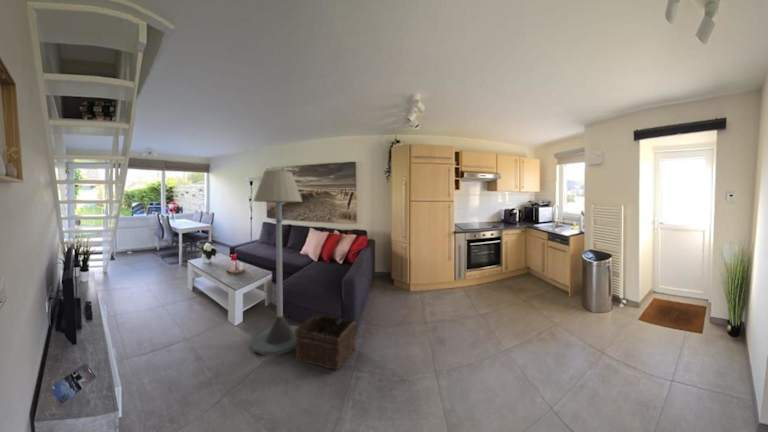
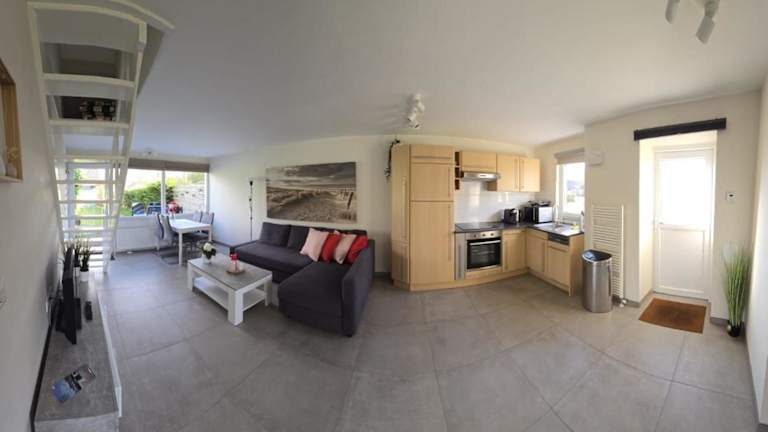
- floor lamp [250,169,303,356]
- basket [295,313,358,370]
